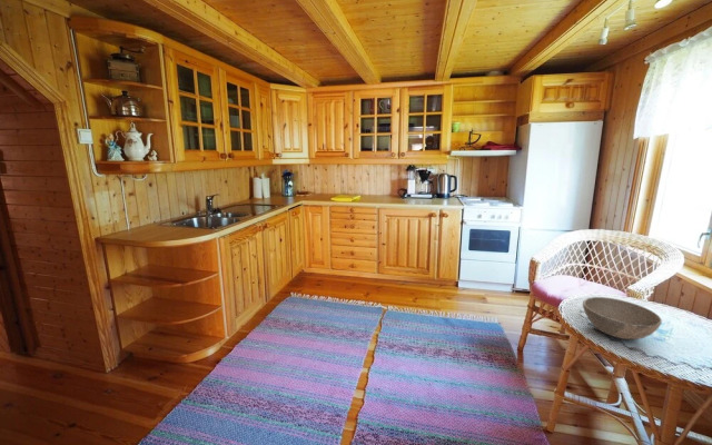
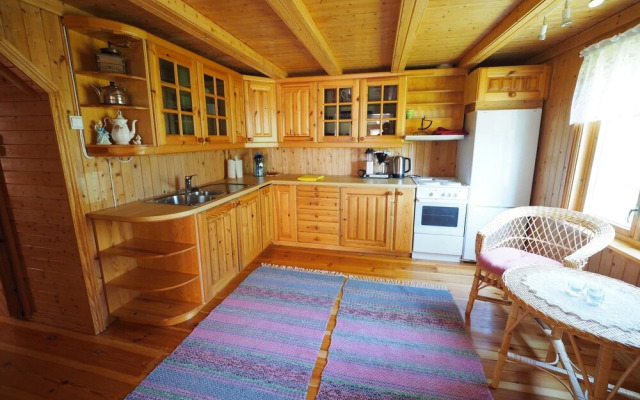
- bowl [582,296,663,340]
